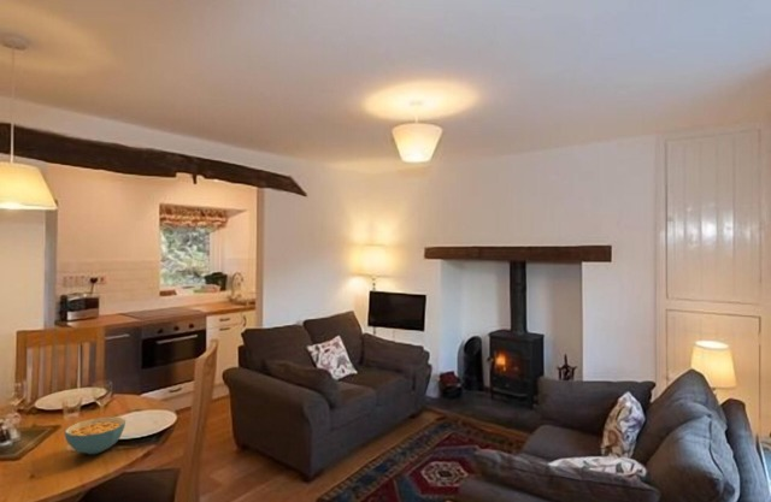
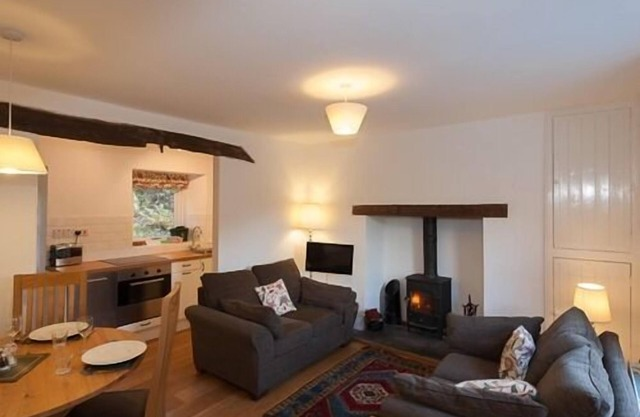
- cereal bowl [64,415,126,455]
